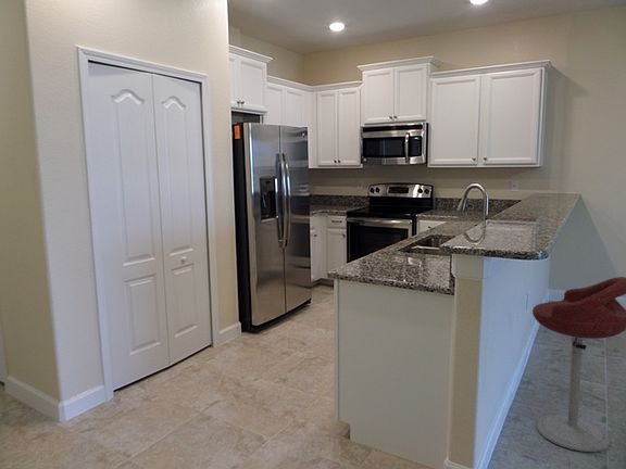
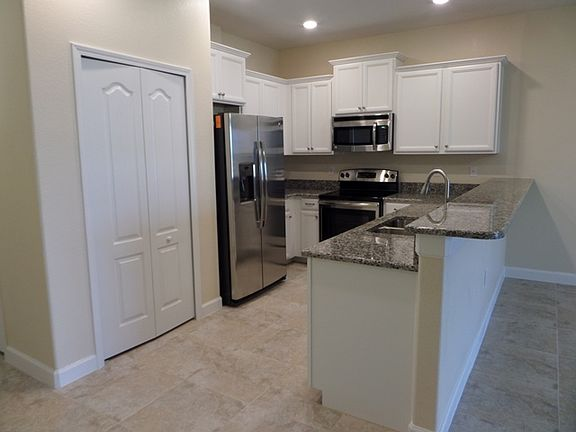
- bar stool [531,276,626,453]
